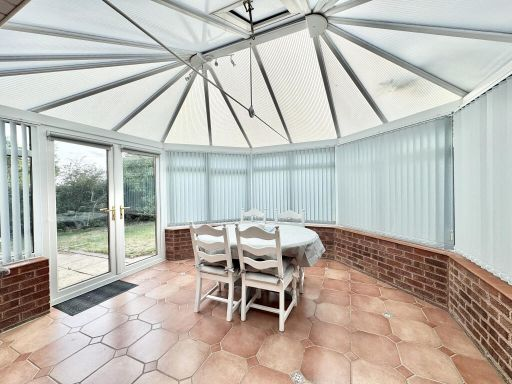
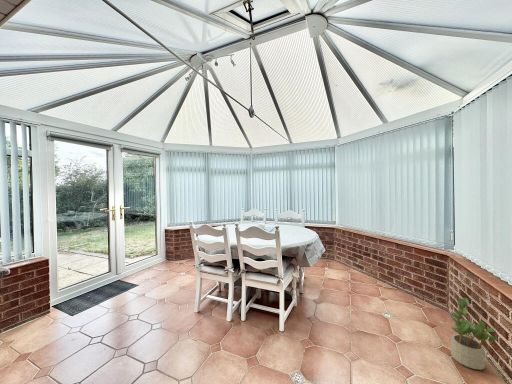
+ potted plant [450,297,499,371]
